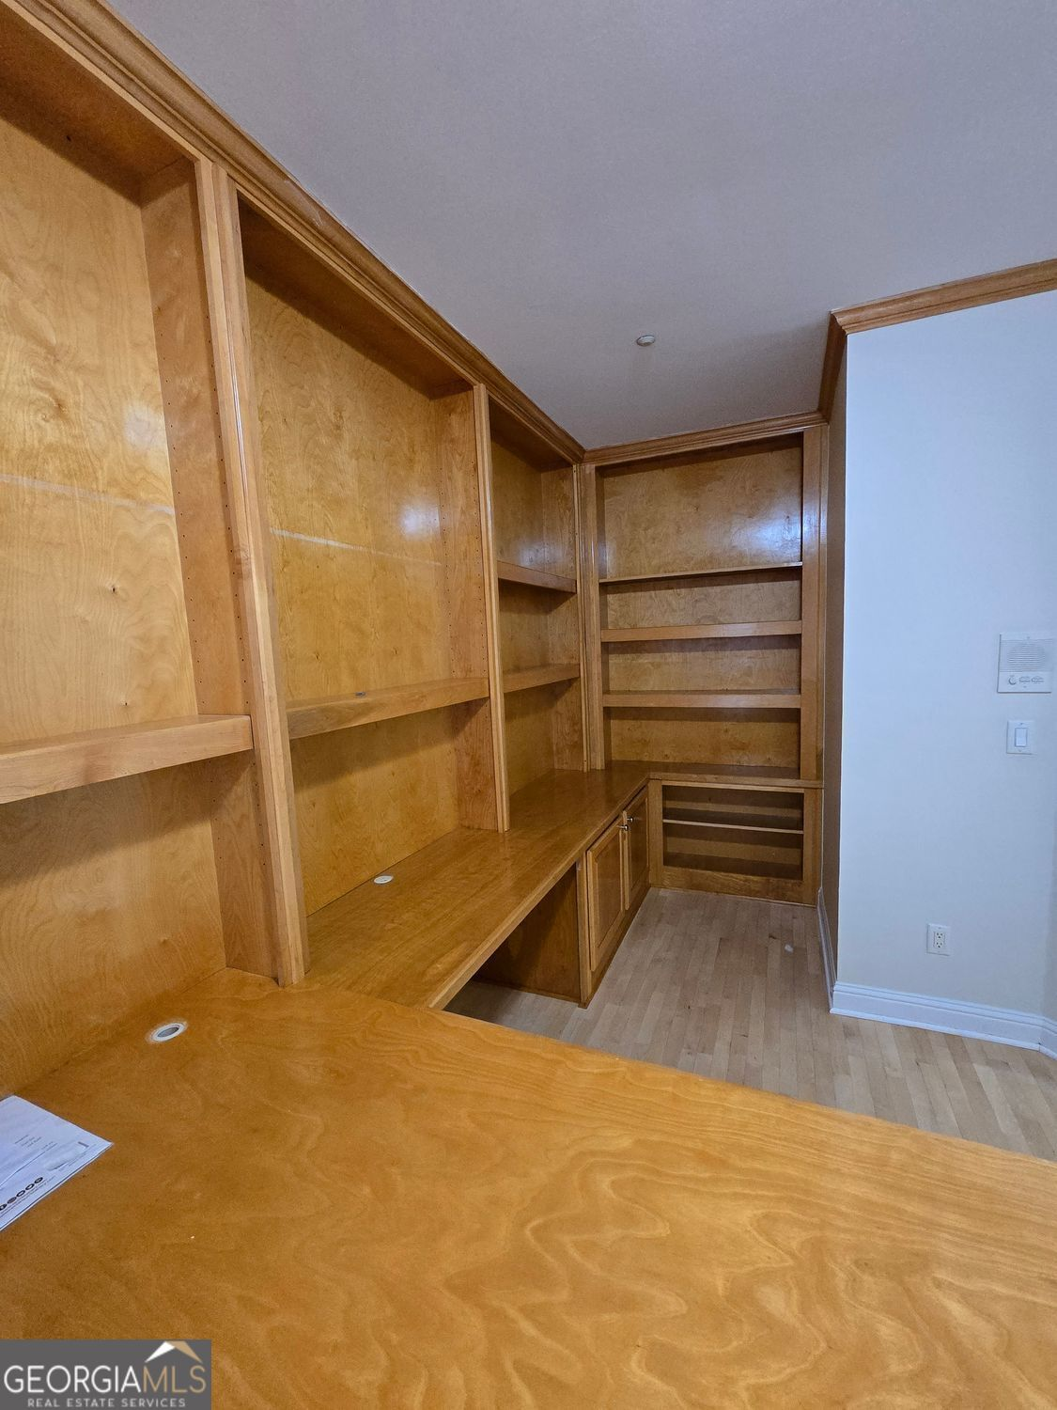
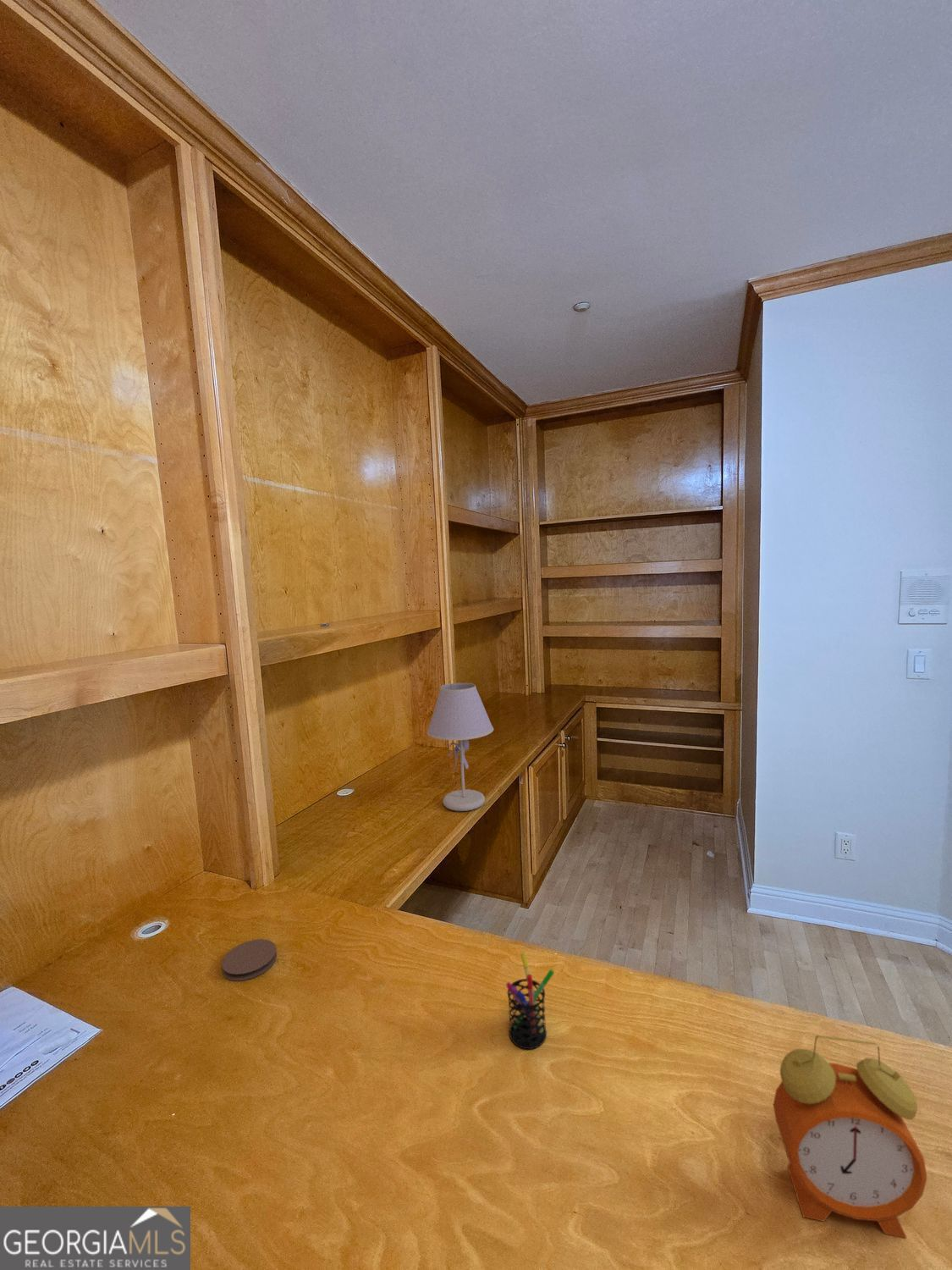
+ coaster [221,938,278,982]
+ pen holder [505,952,555,1050]
+ alarm clock [773,1035,927,1239]
+ table lamp [426,682,494,812]
